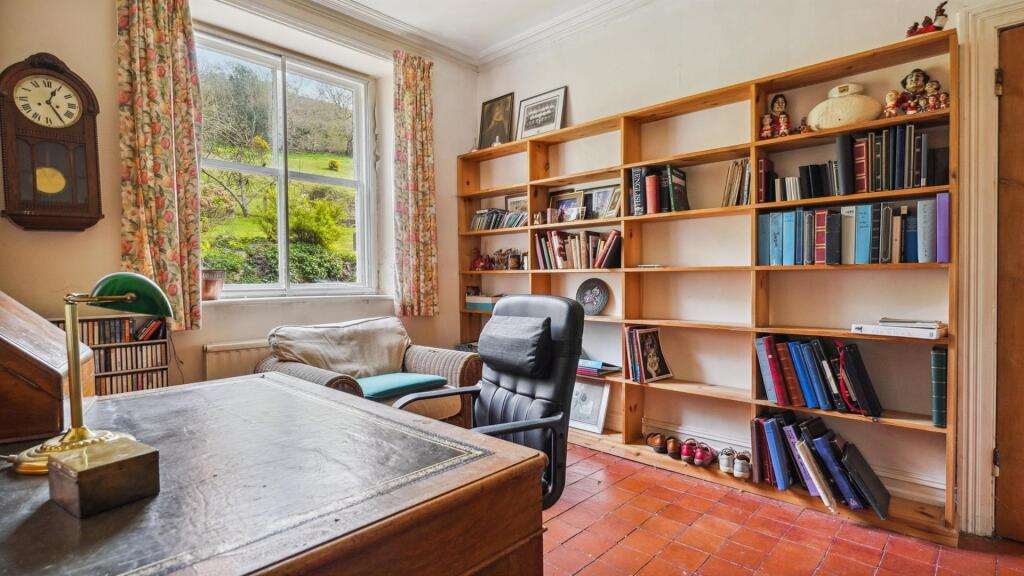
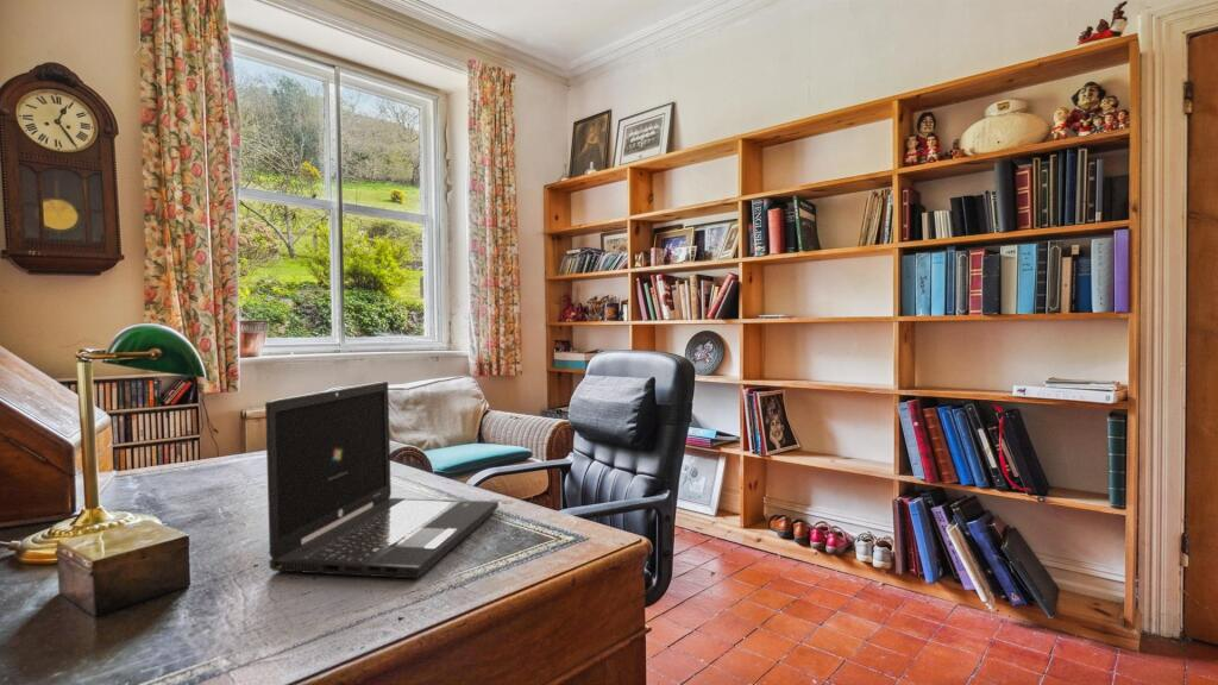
+ laptop [264,381,500,579]
